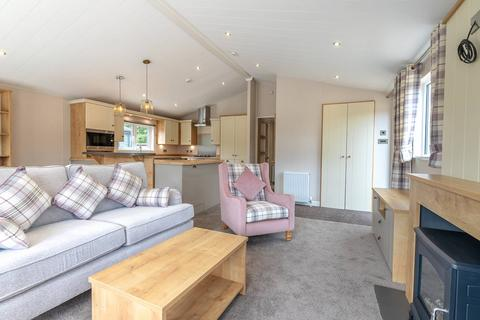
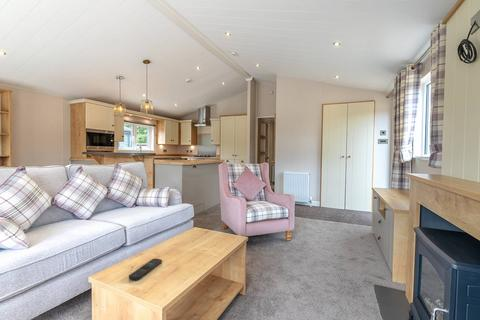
+ remote control [128,258,163,281]
